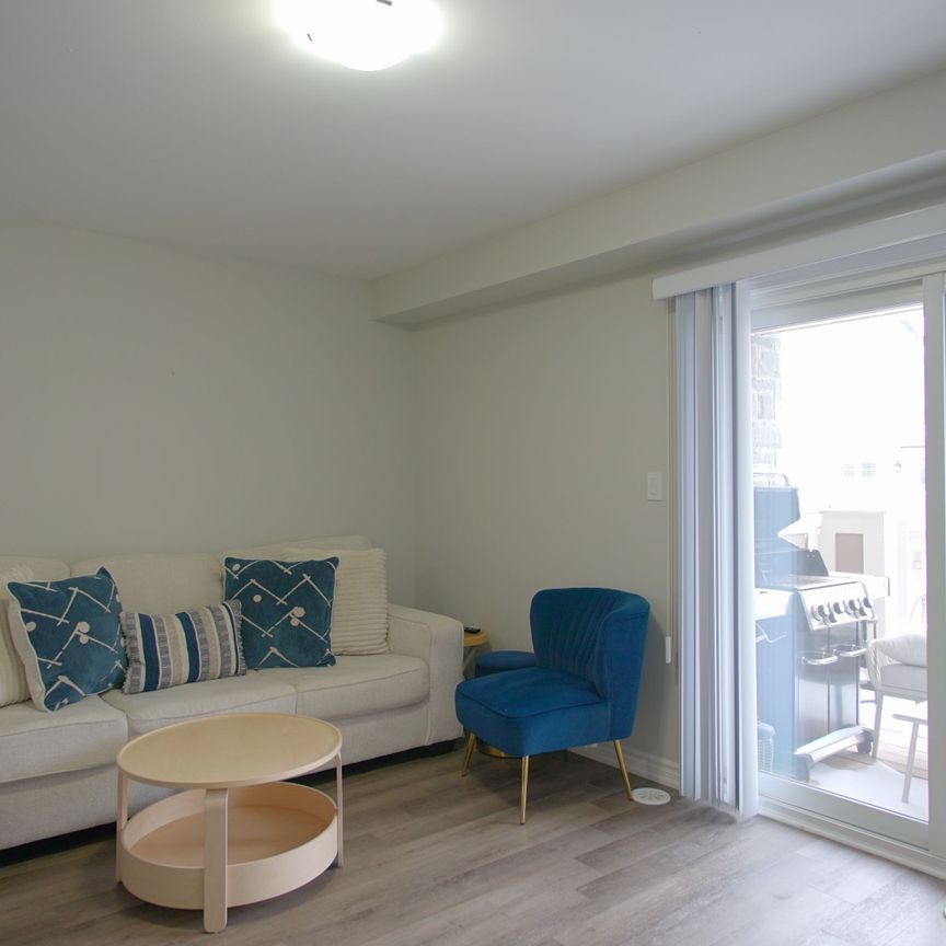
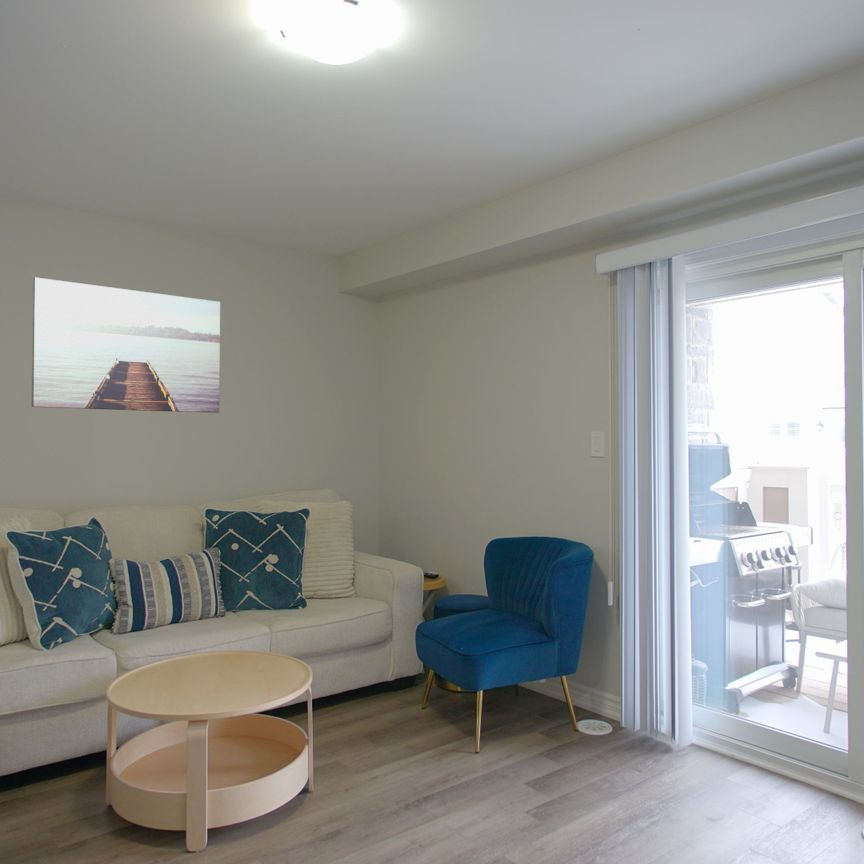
+ wall art [31,276,221,414]
